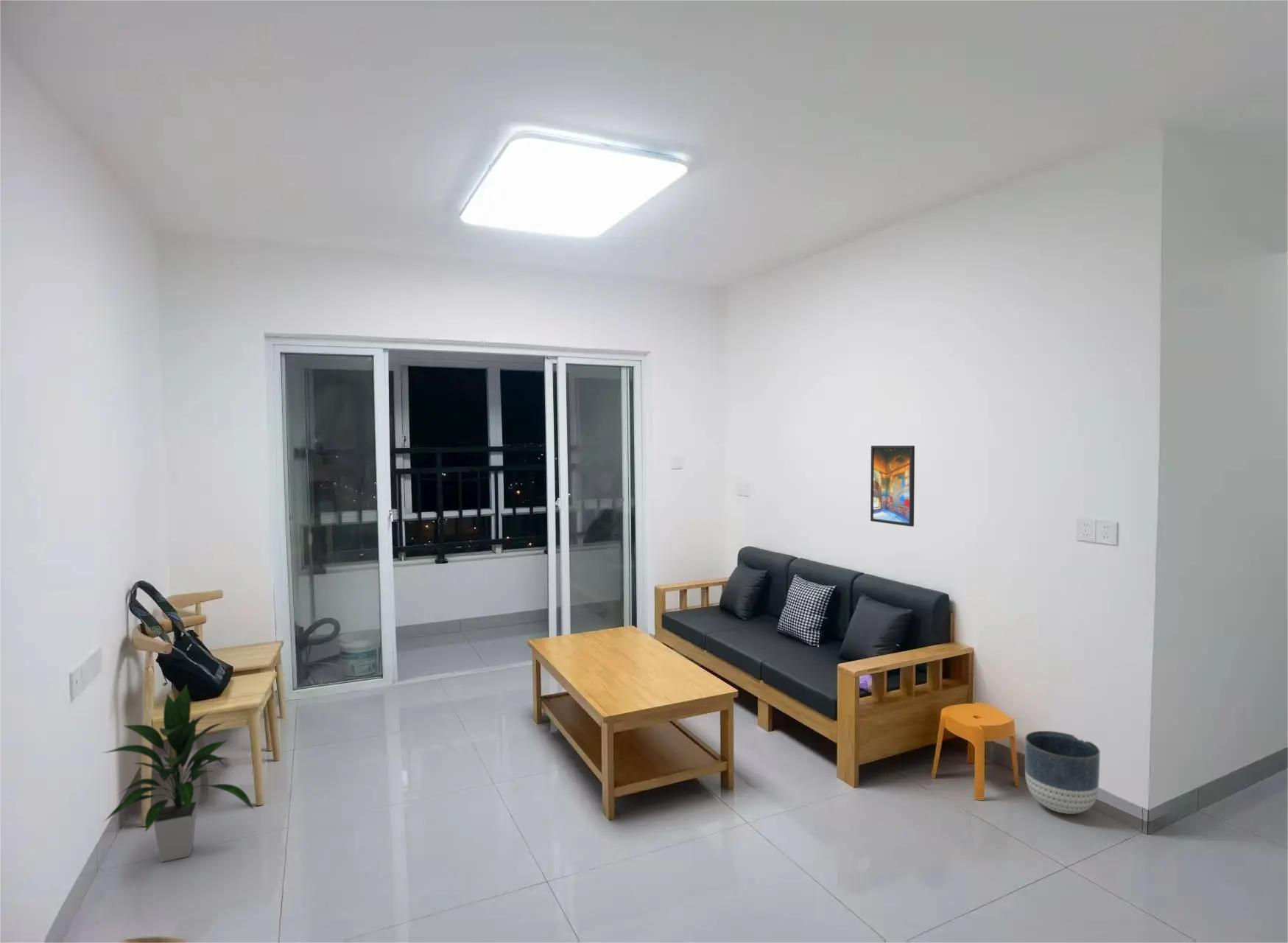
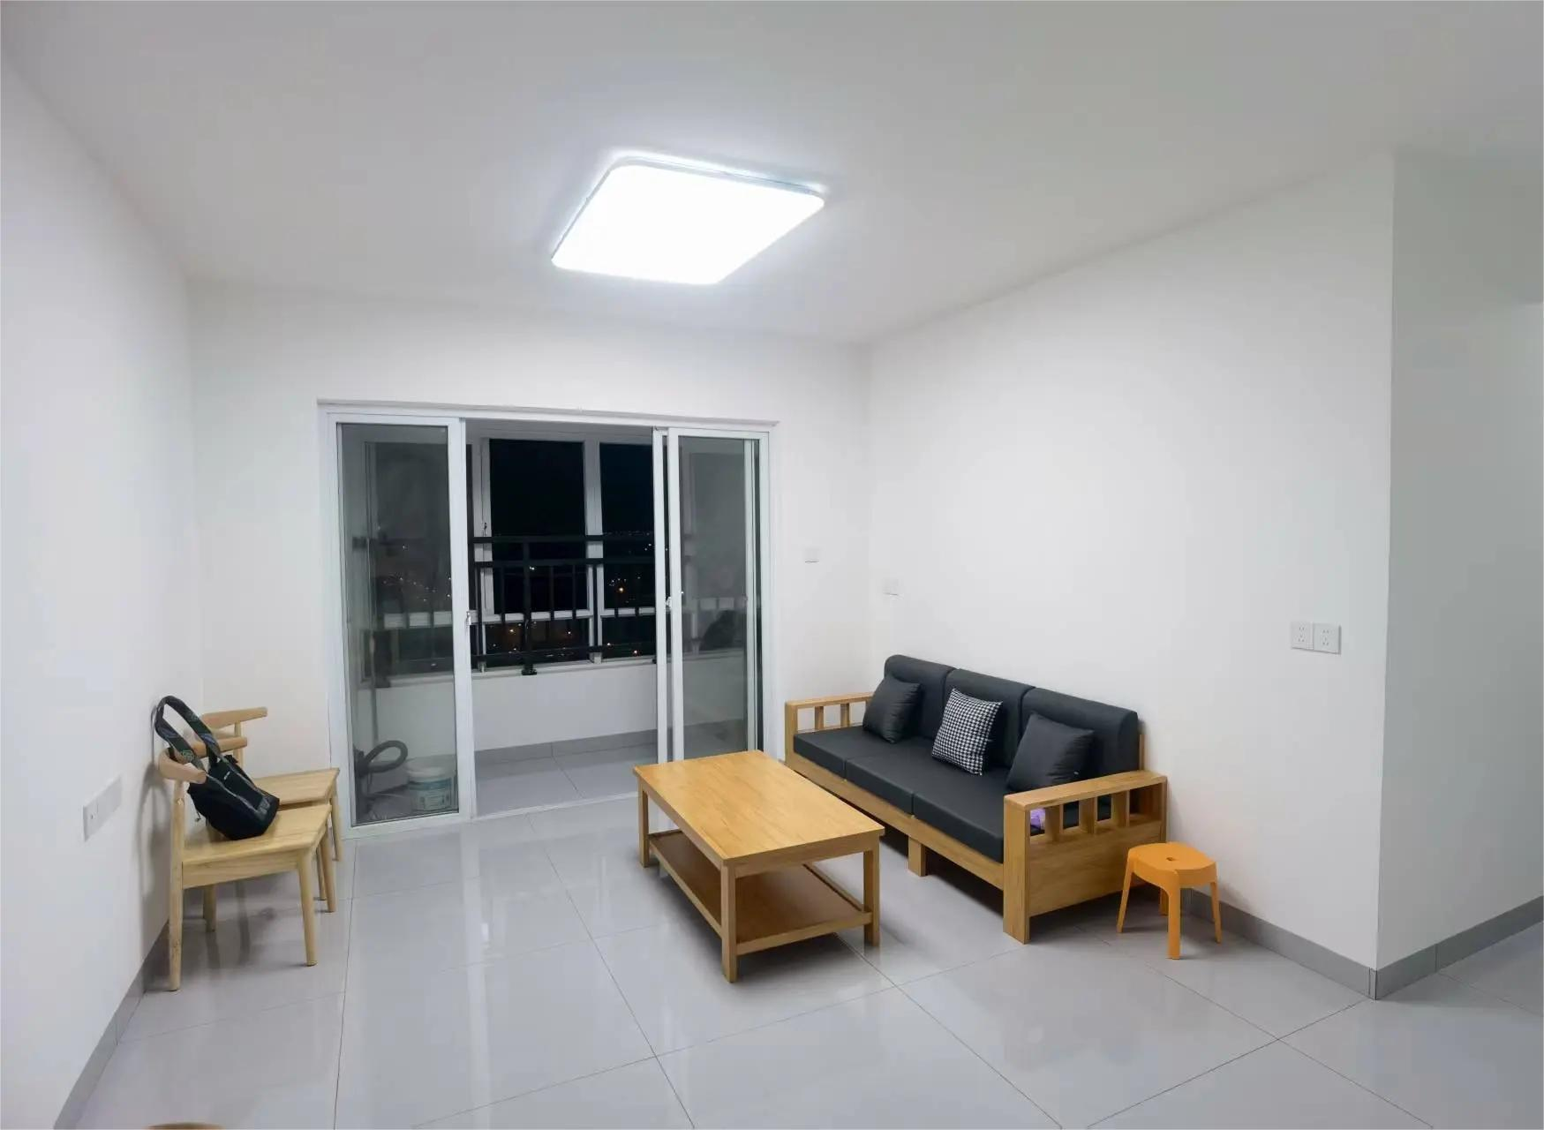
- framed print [870,445,915,527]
- planter [1024,730,1101,815]
- indoor plant [102,683,255,863]
